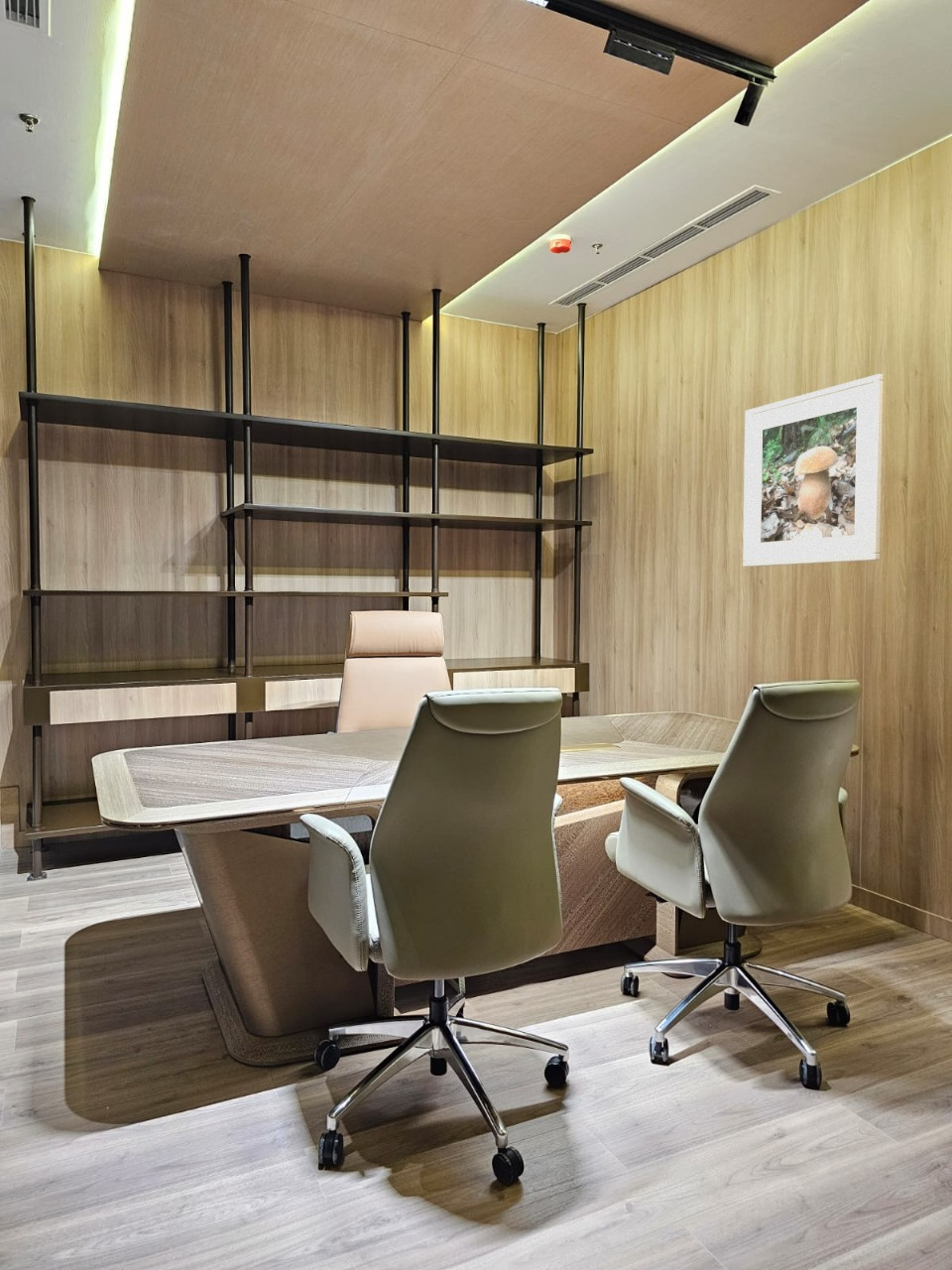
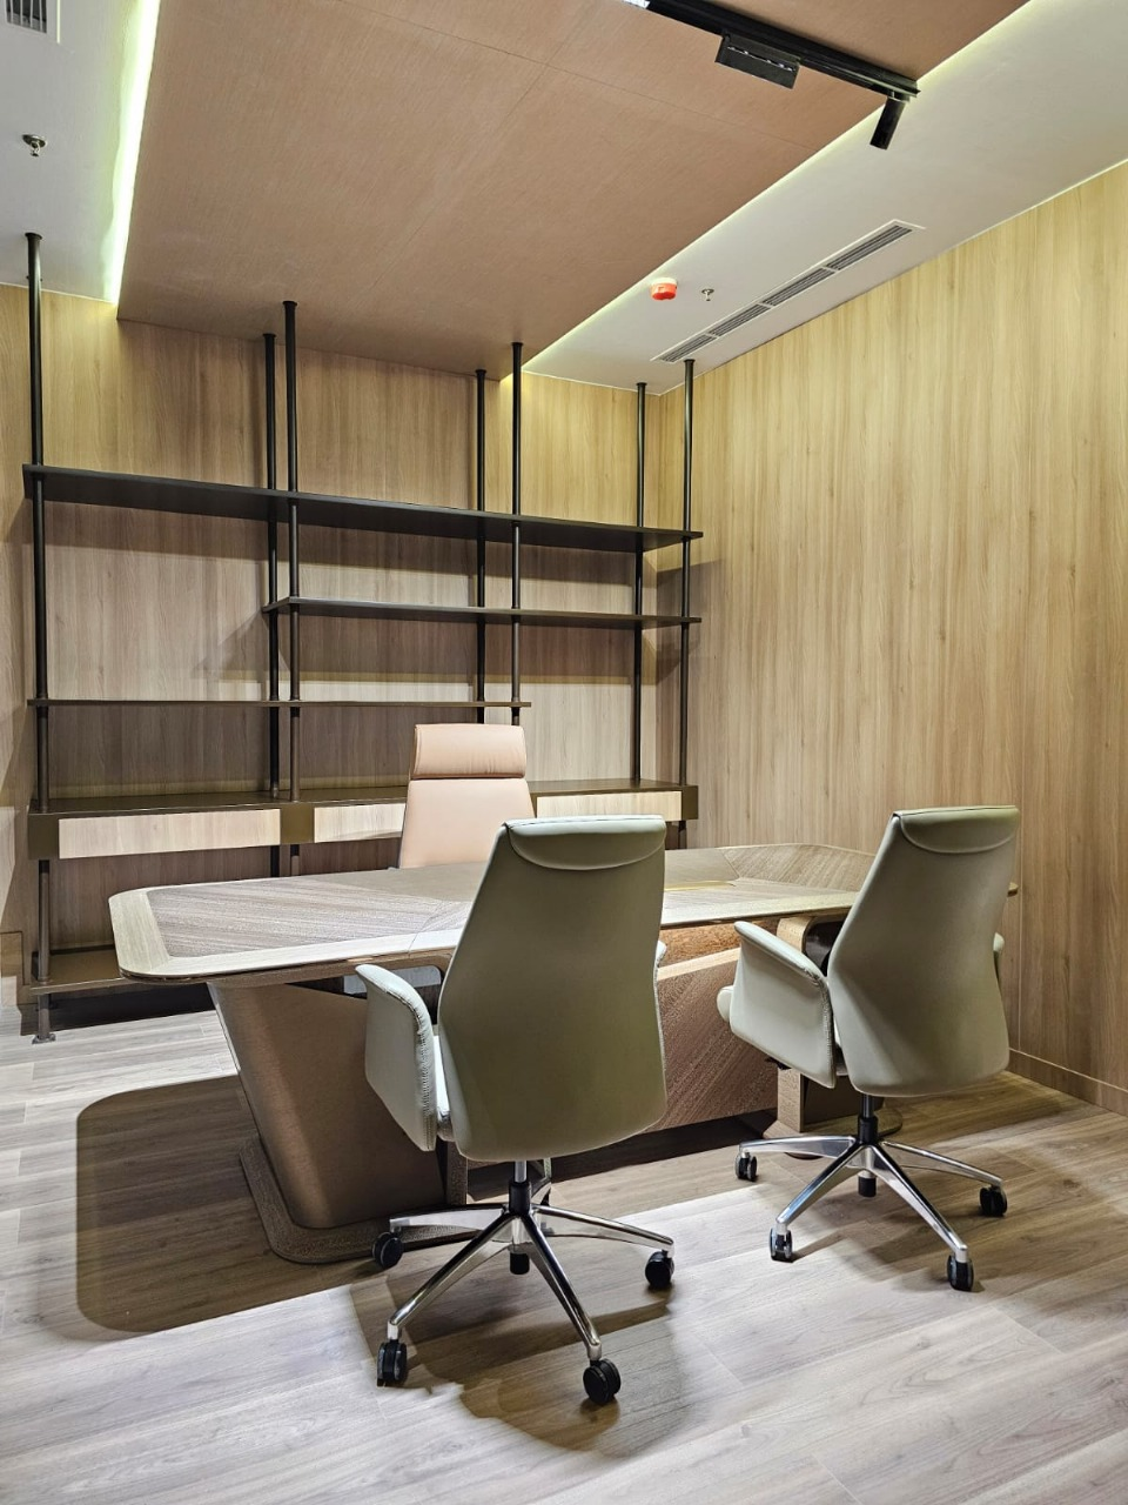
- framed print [742,373,885,568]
